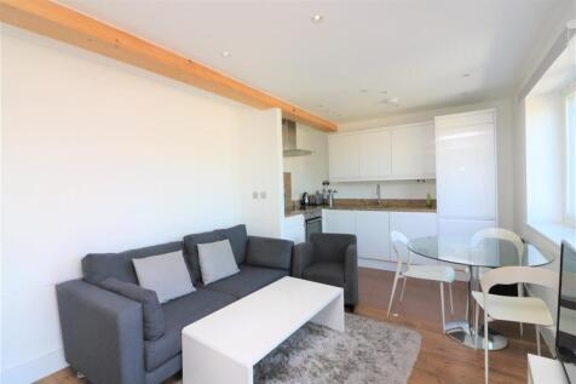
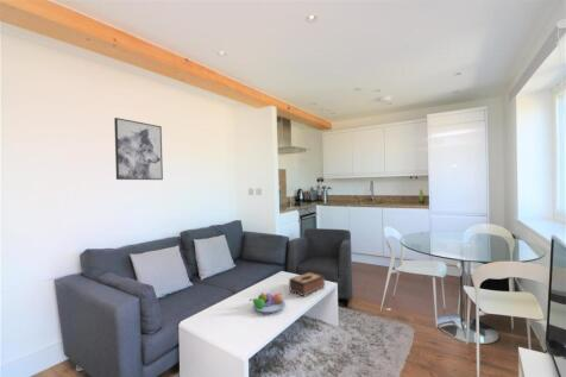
+ tissue box [288,270,326,297]
+ fruit bowl [249,291,287,314]
+ wall art [113,117,164,181]
